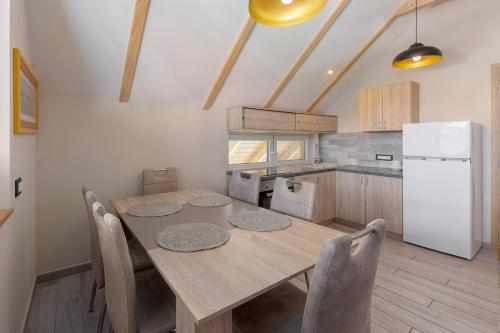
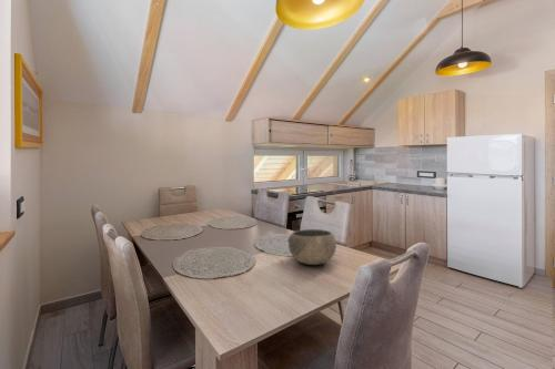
+ bowl [286,228,337,266]
